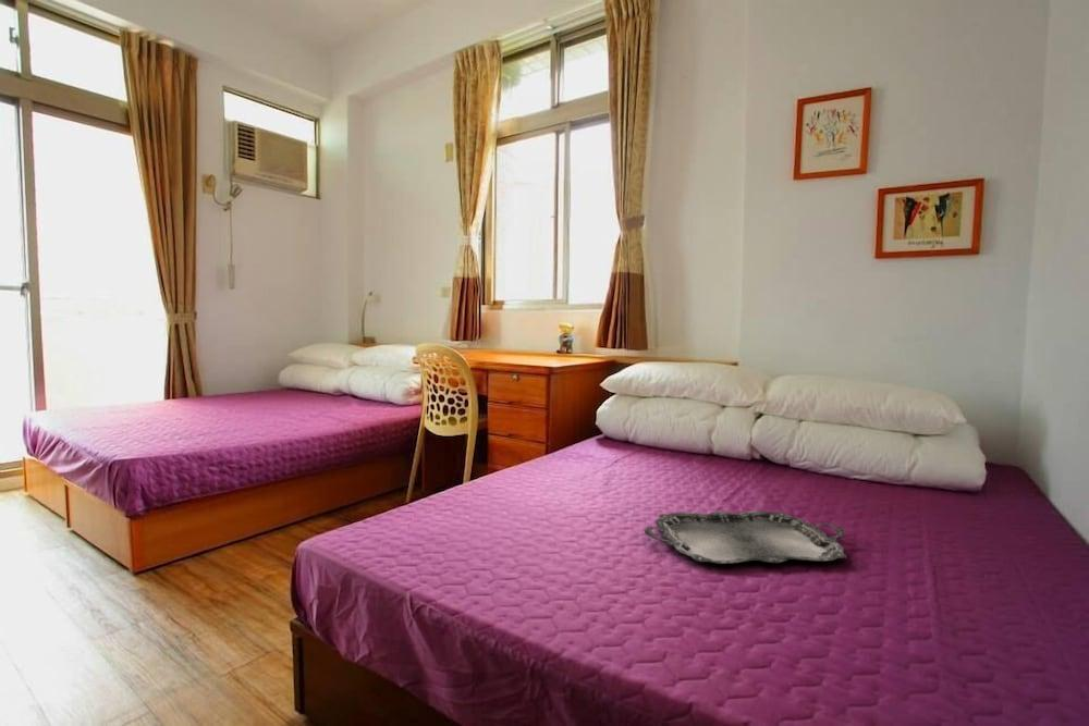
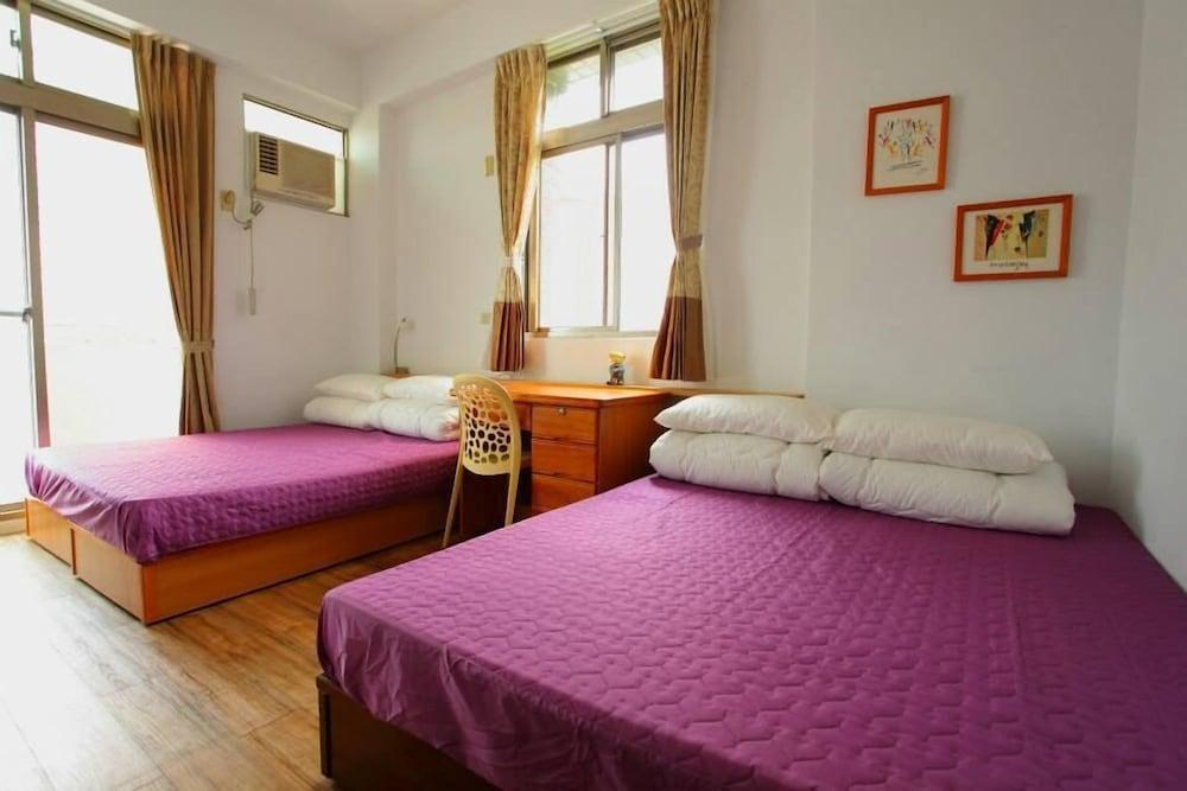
- serving tray [643,509,848,565]
